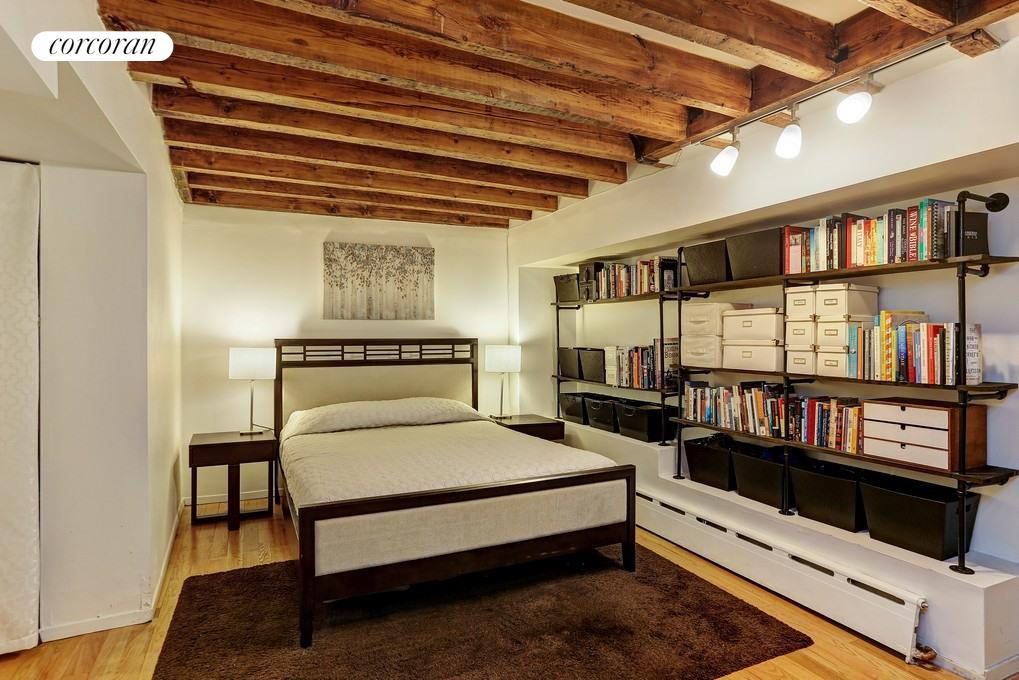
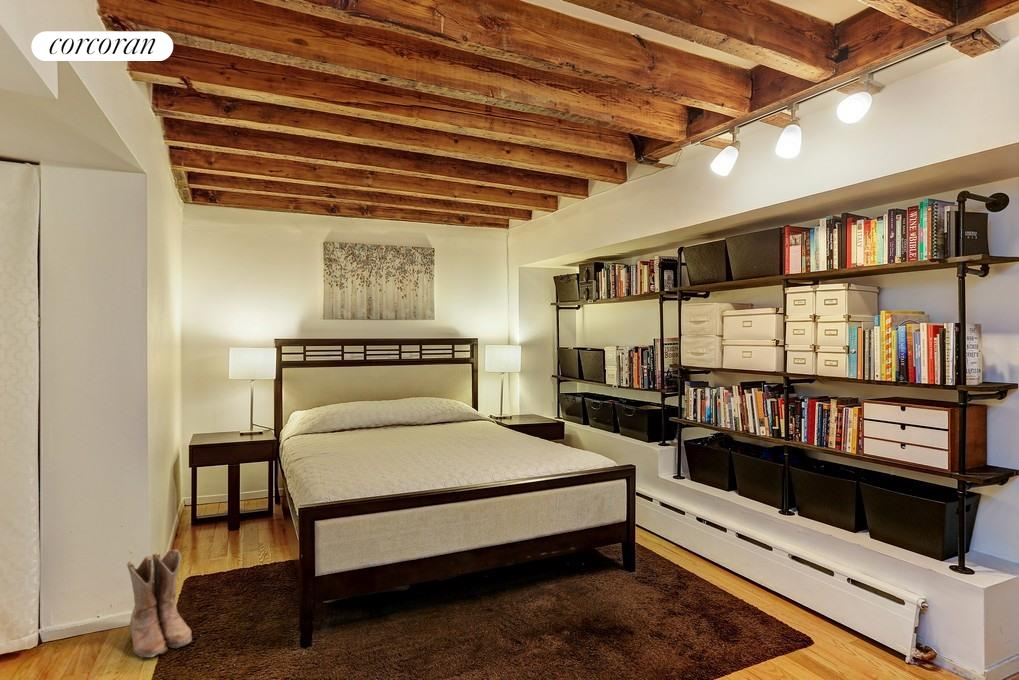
+ boots [125,548,193,658]
